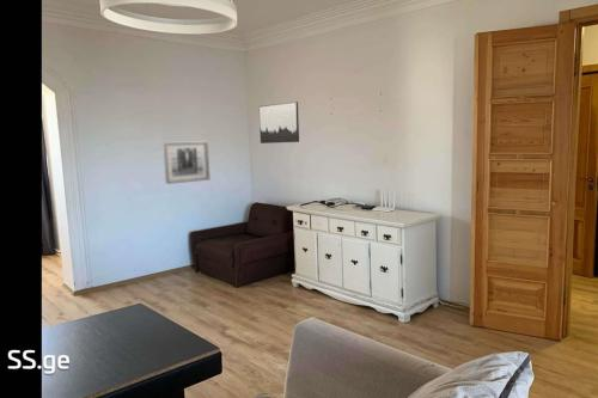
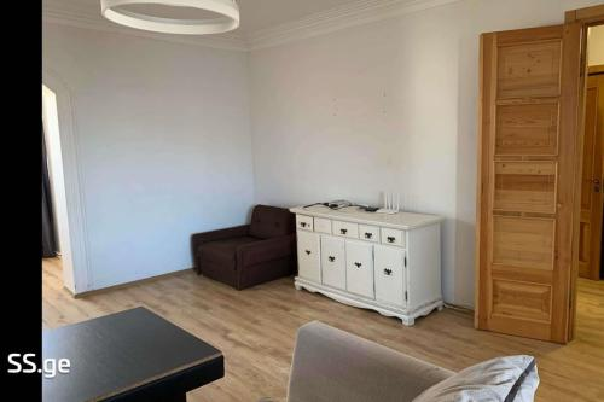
- wall art [161,140,210,185]
- wall art [258,100,300,145]
